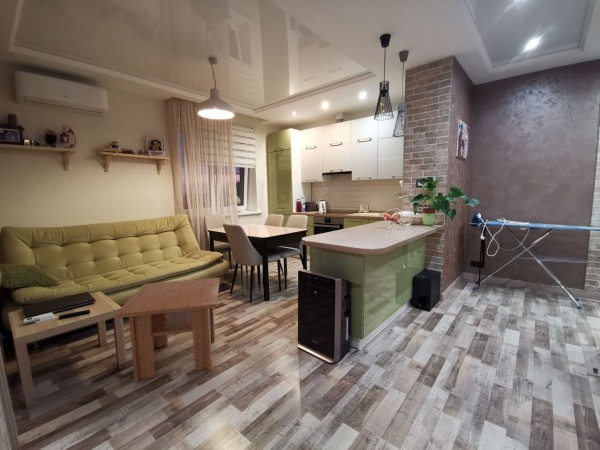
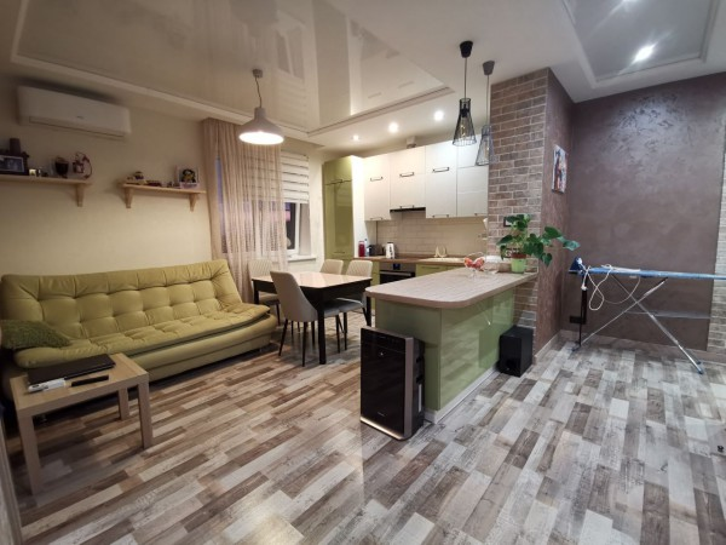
- coffee table [113,277,221,384]
